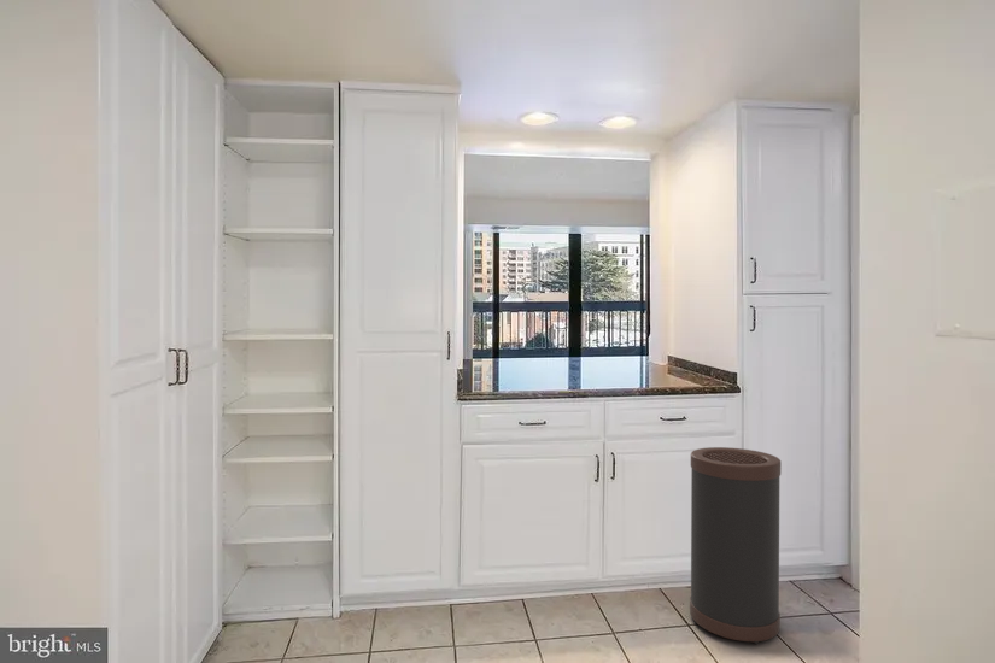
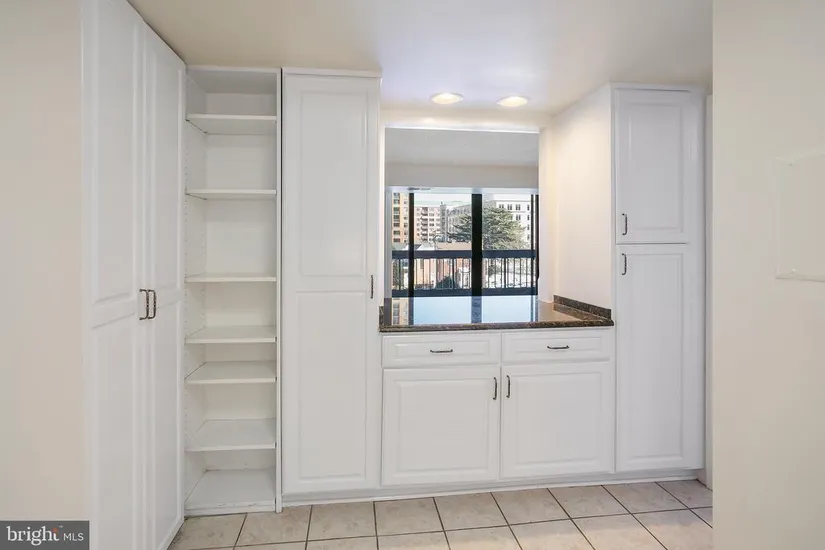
- trash can [689,446,782,645]
